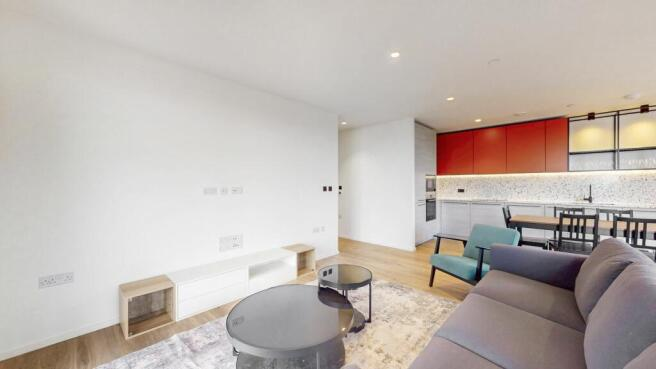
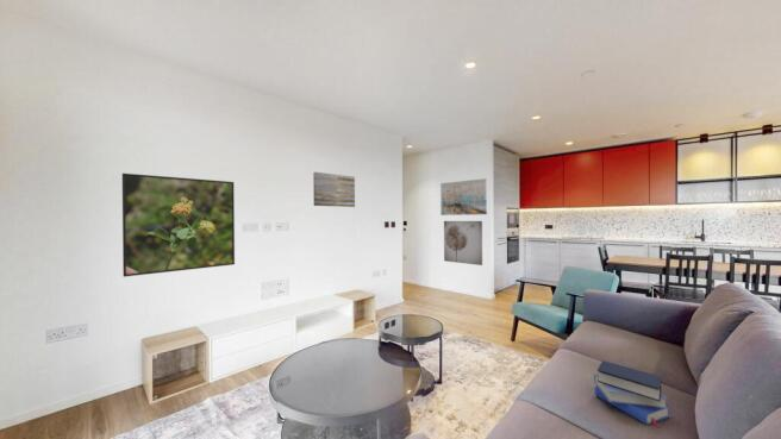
+ wall art [443,220,483,266]
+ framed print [121,173,236,278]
+ book [593,359,671,428]
+ wall art [439,177,488,217]
+ wall art [312,171,356,208]
